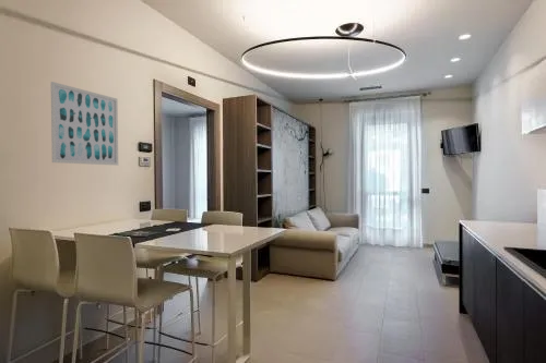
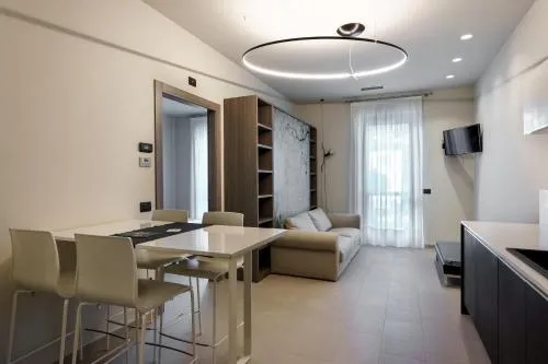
- wall art [50,81,119,167]
